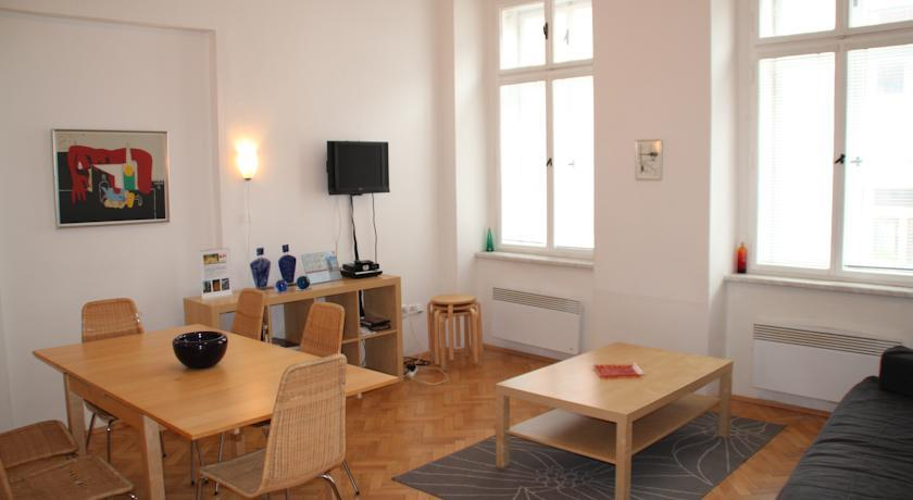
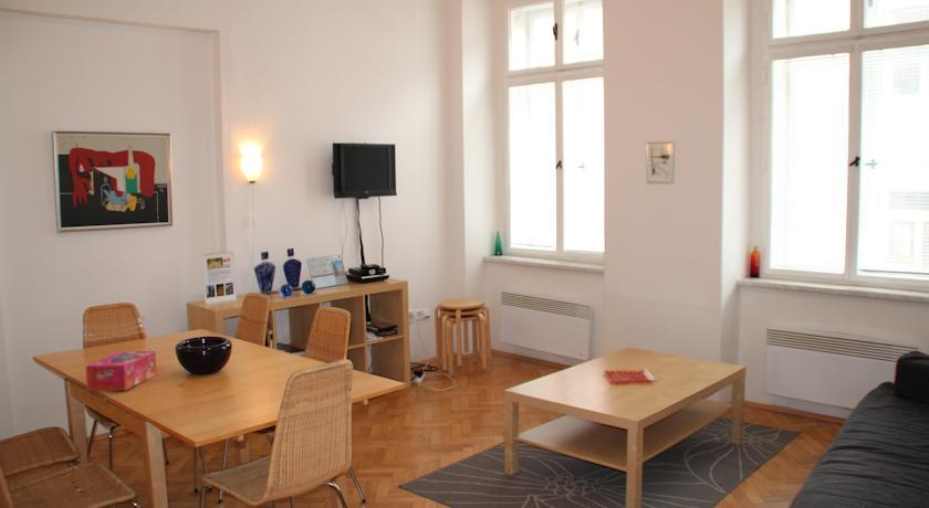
+ tissue box [85,350,157,392]
